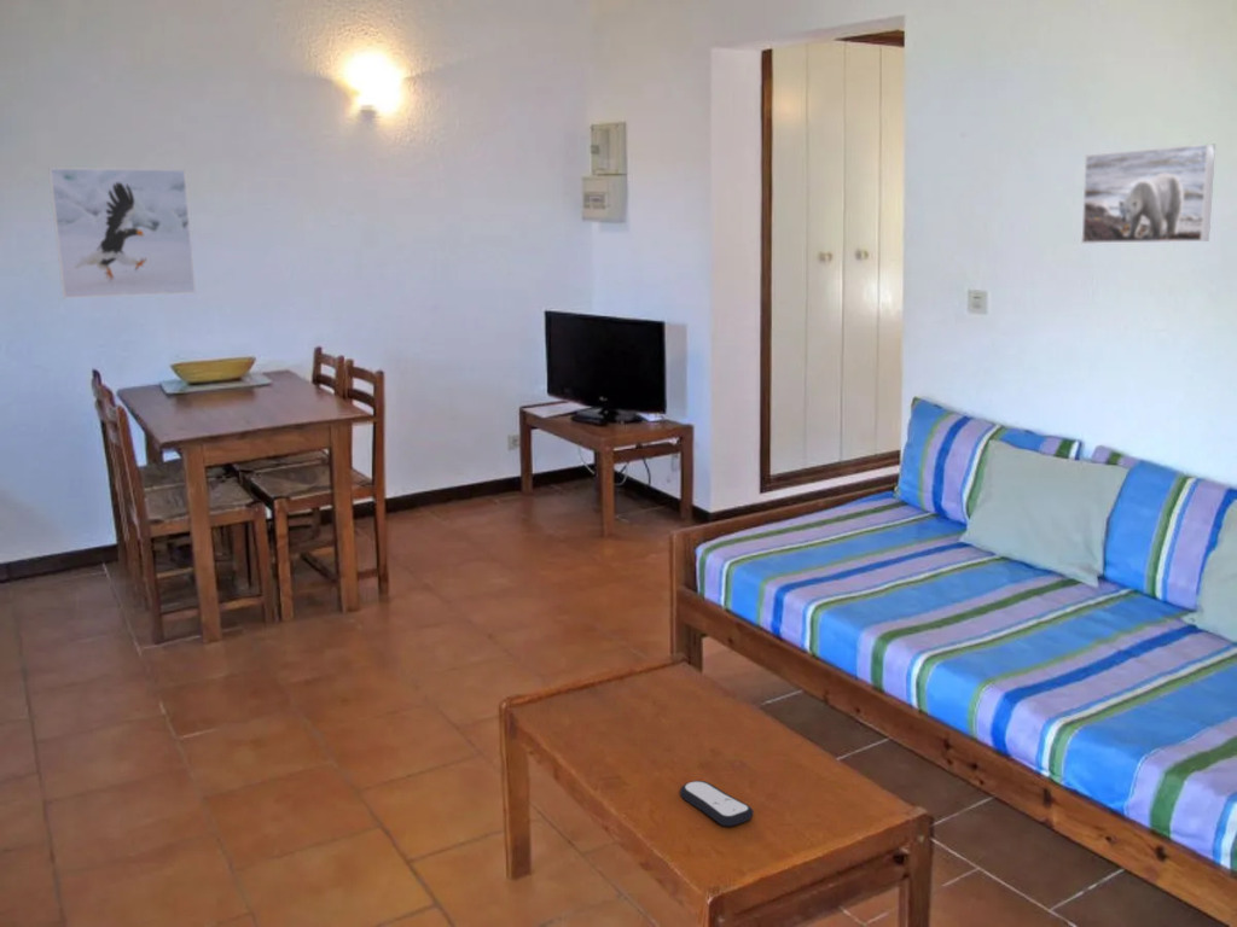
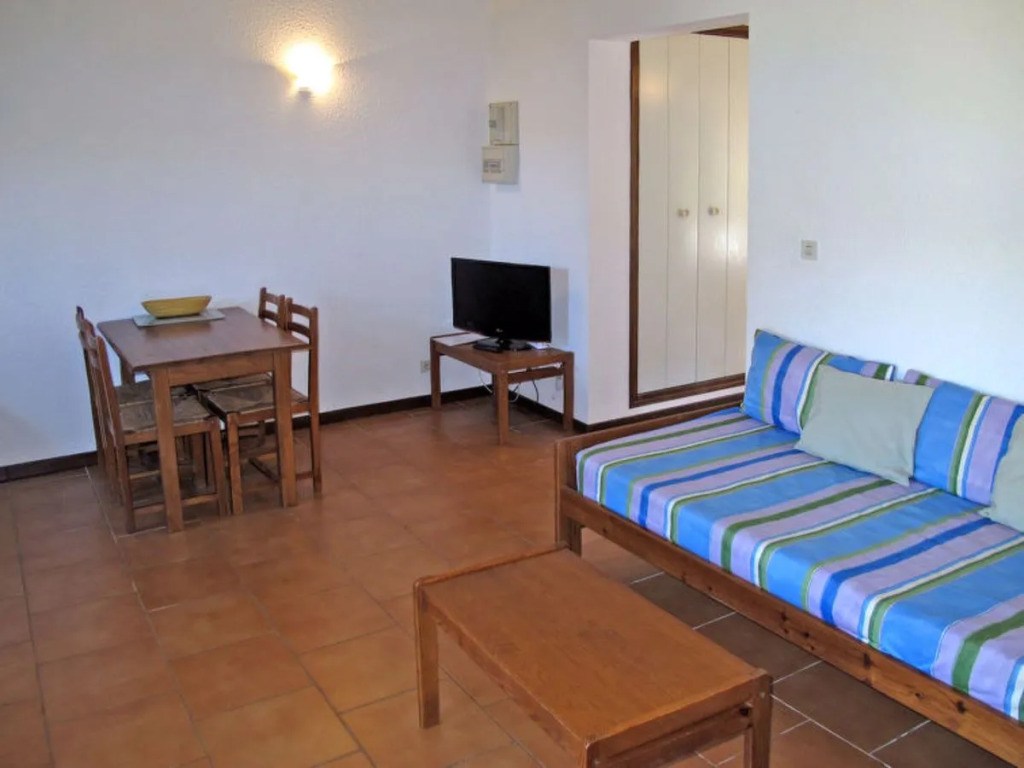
- remote control [679,780,755,828]
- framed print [1080,142,1216,245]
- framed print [48,167,197,299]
